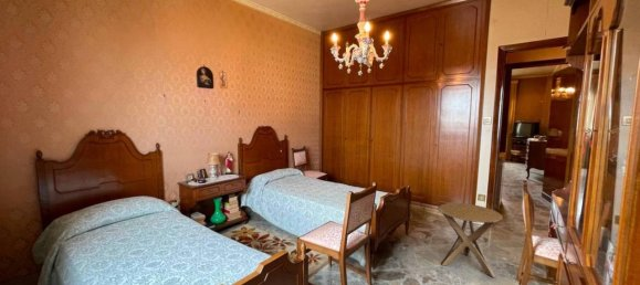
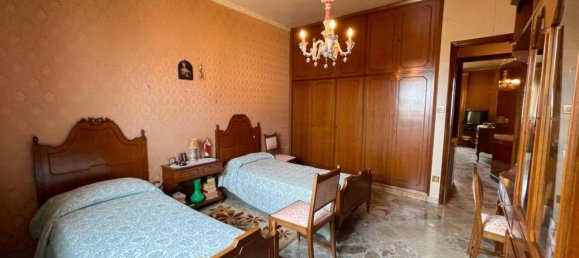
- side table [437,202,504,278]
